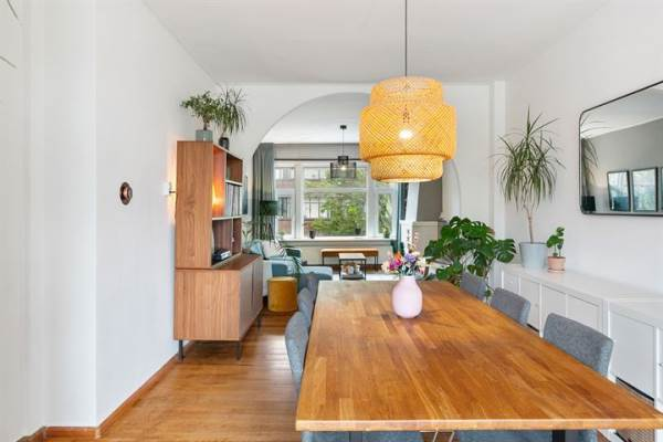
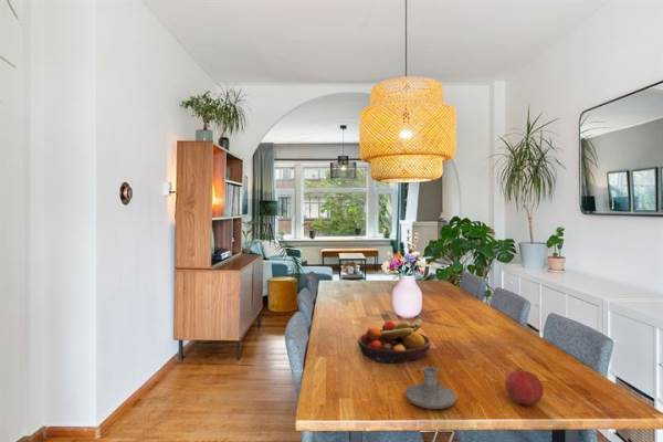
+ fruit bowl [357,318,432,365]
+ fruit [504,367,545,407]
+ candle holder [404,366,457,410]
